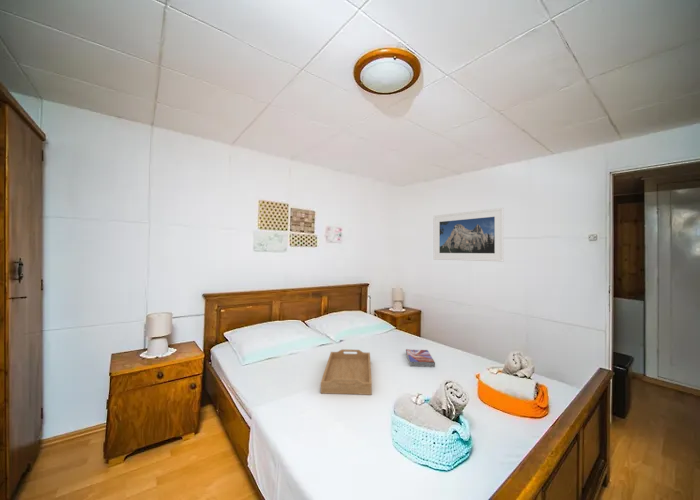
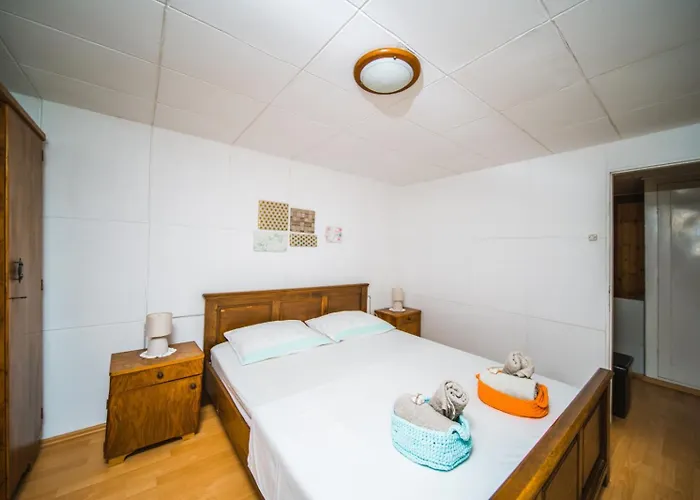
- serving tray [320,348,373,396]
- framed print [433,207,505,263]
- textbook [405,348,436,368]
